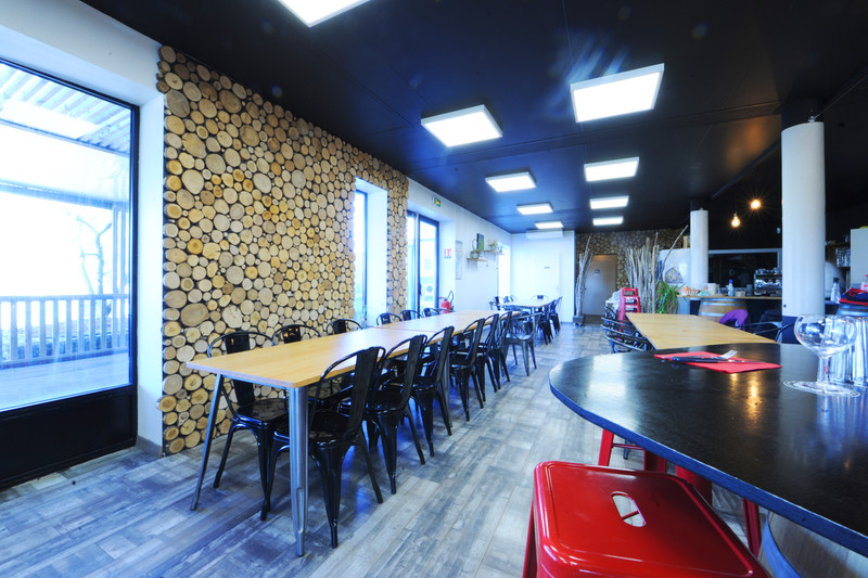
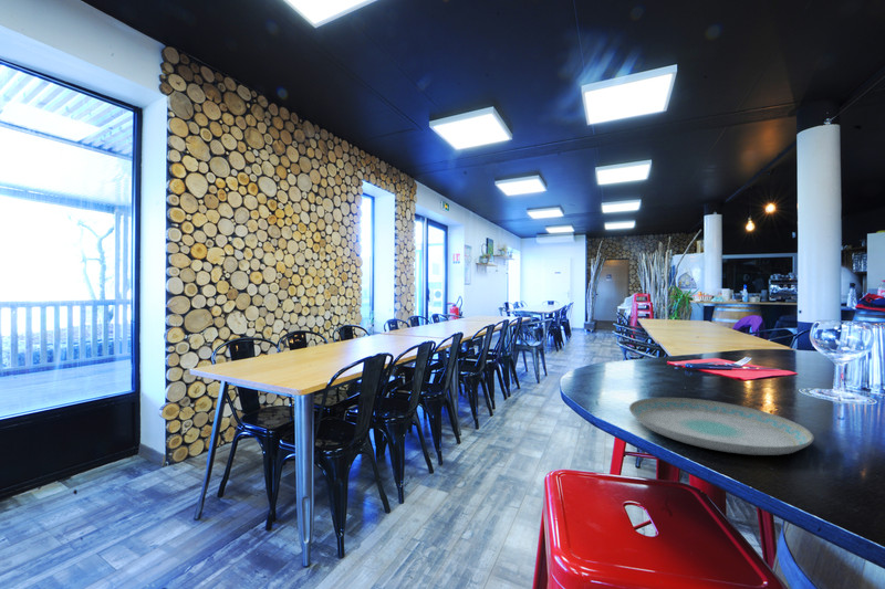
+ plate [628,397,815,456]
